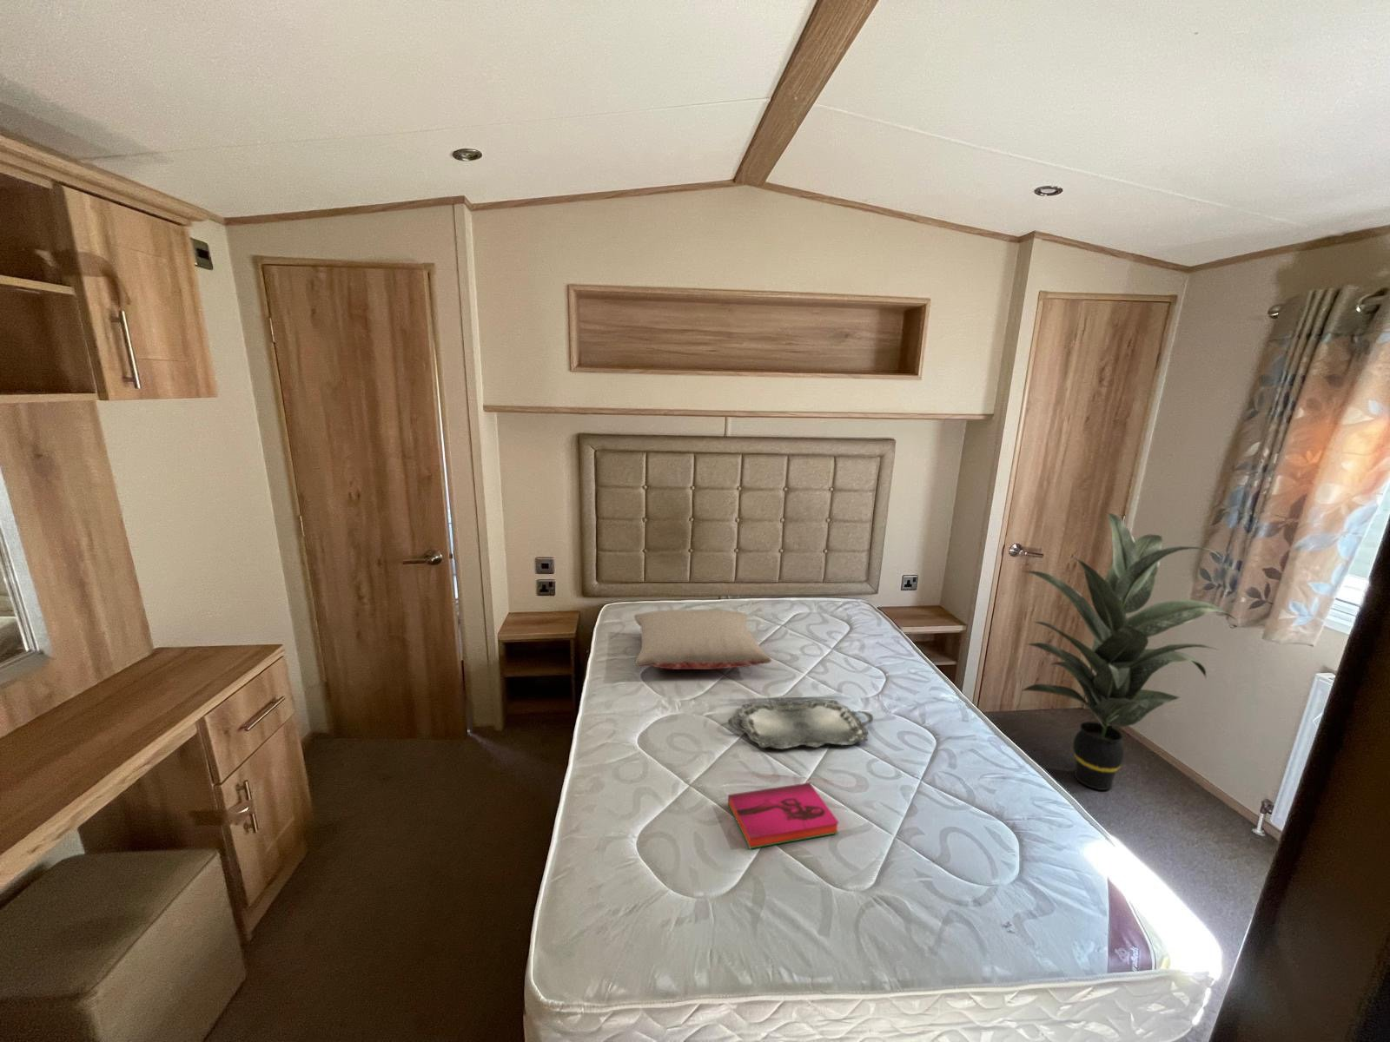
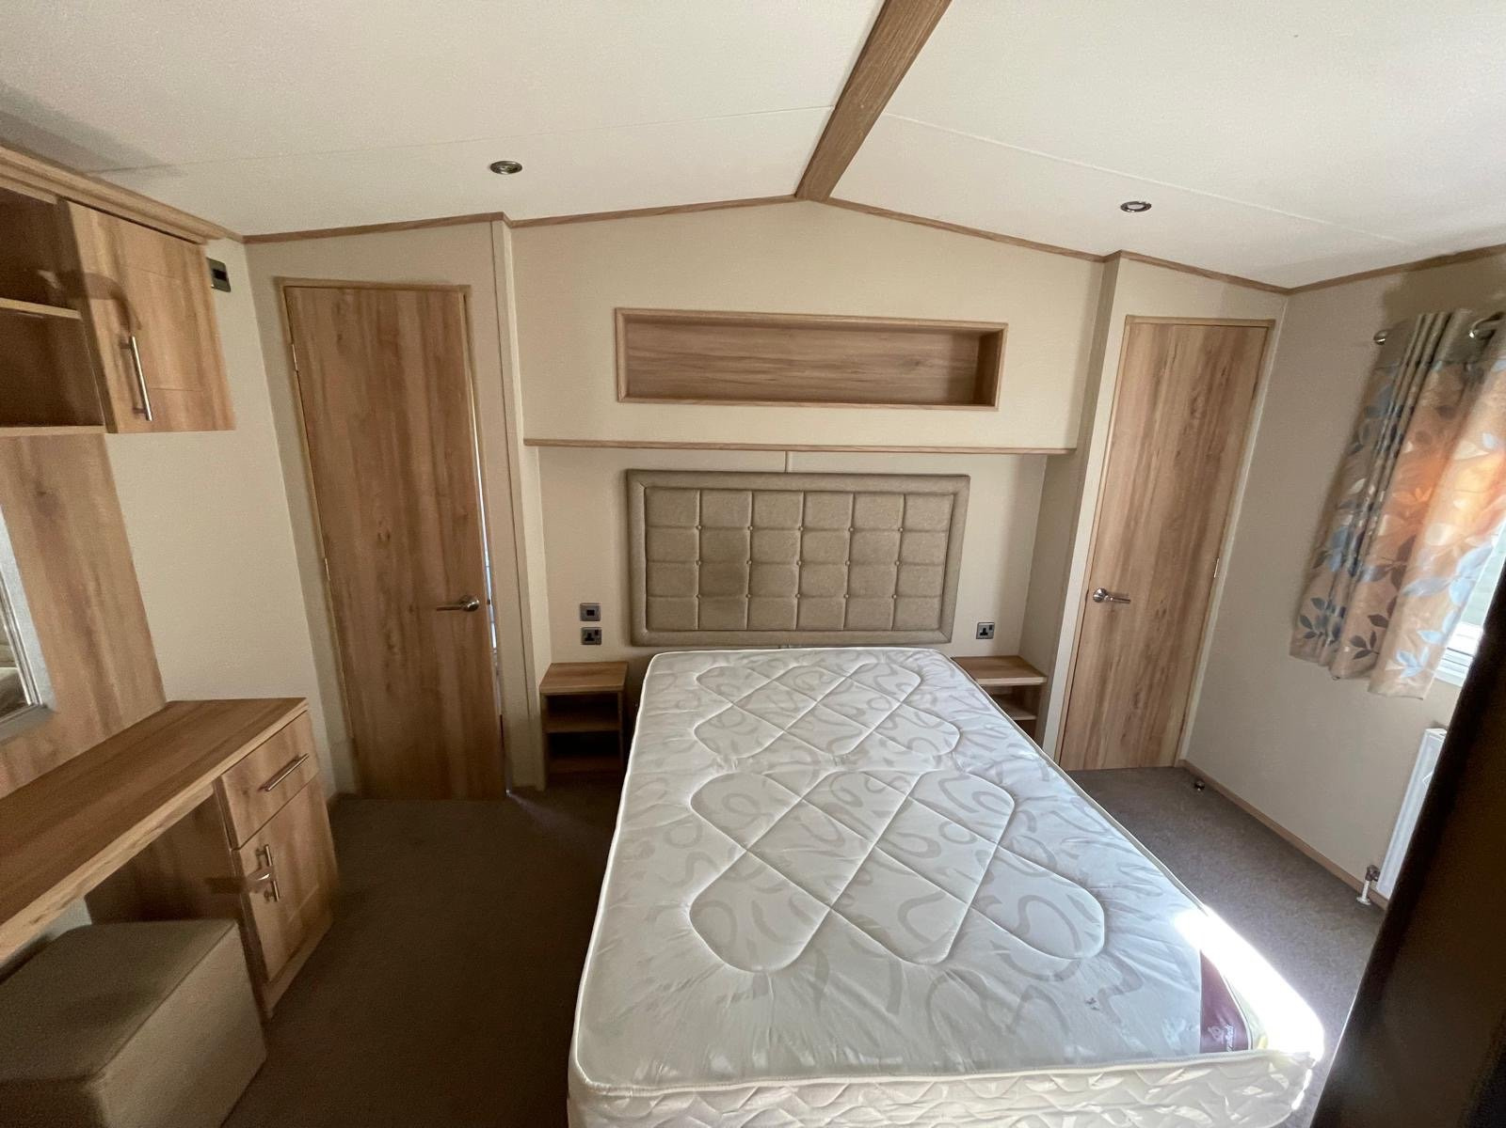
- indoor plant [1021,511,1238,791]
- pillow [634,609,773,670]
- hardback book [727,782,841,850]
- serving tray [727,699,874,750]
